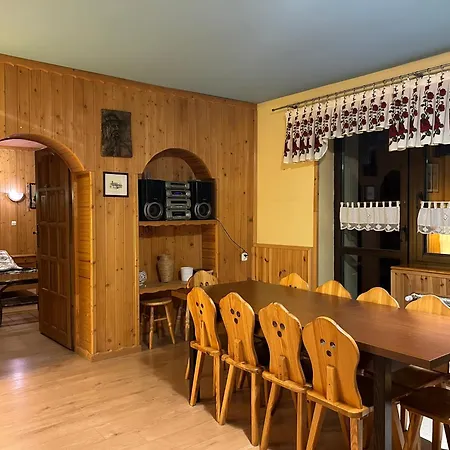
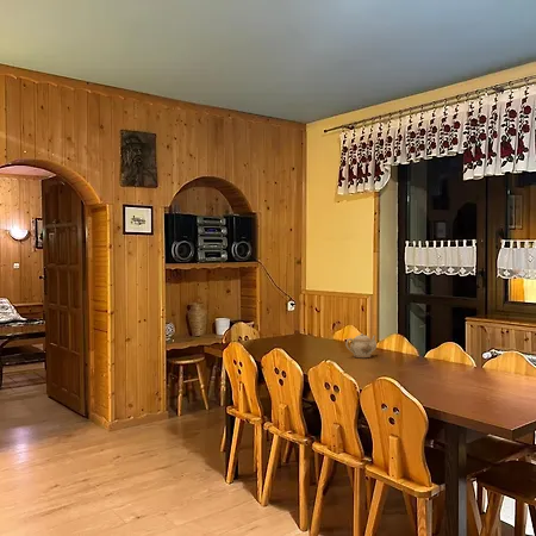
+ teapot [344,332,378,359]
